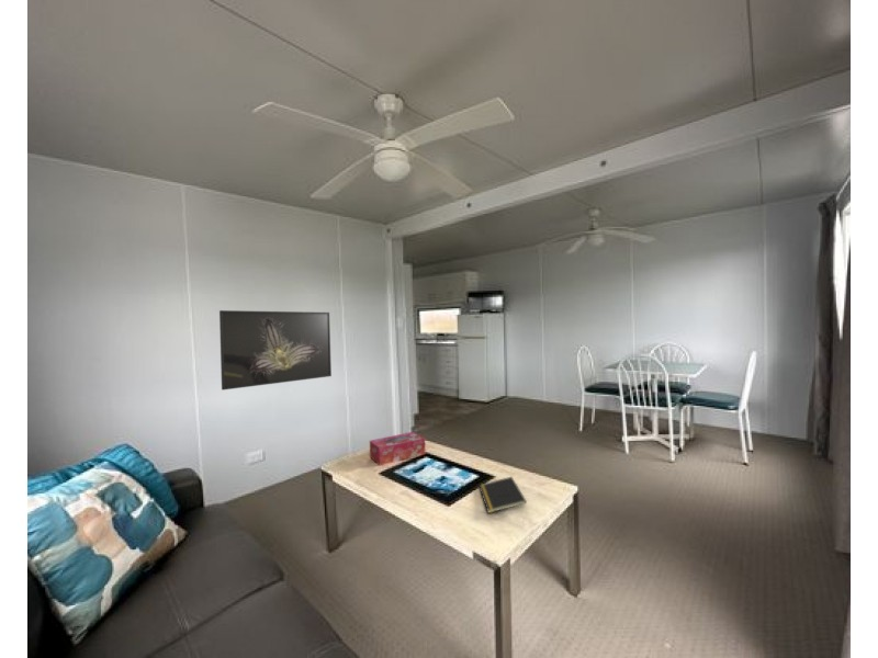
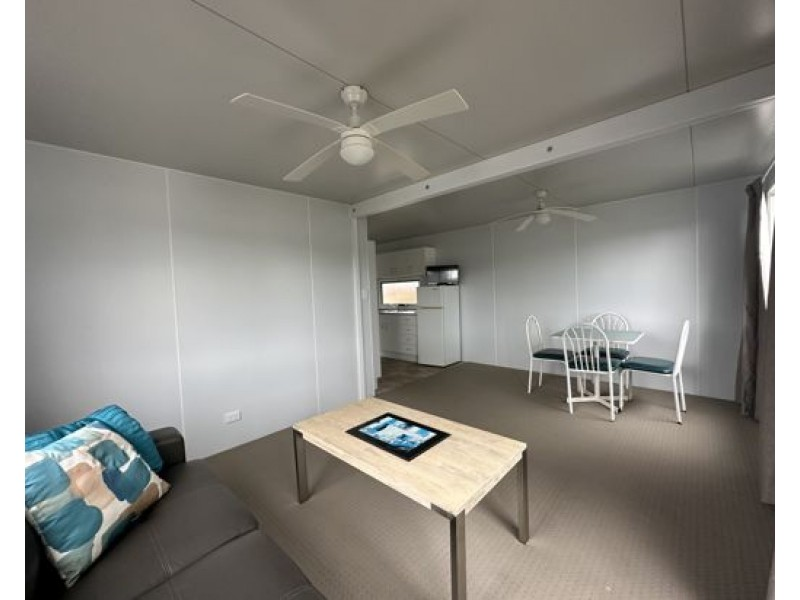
- tissue box [369,431,426,466]
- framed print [218,309,333,392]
- notepad [477,476,528,514]
